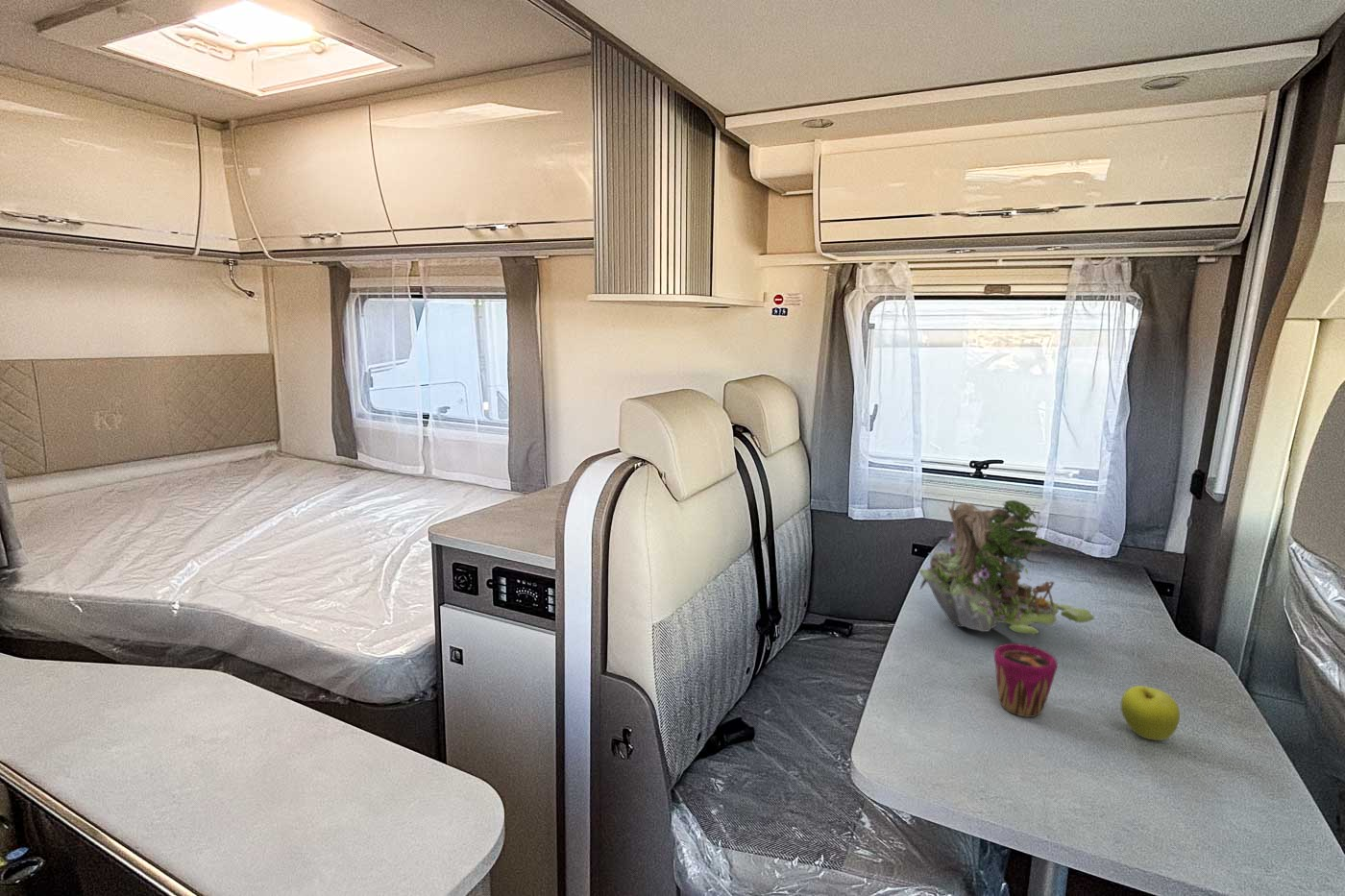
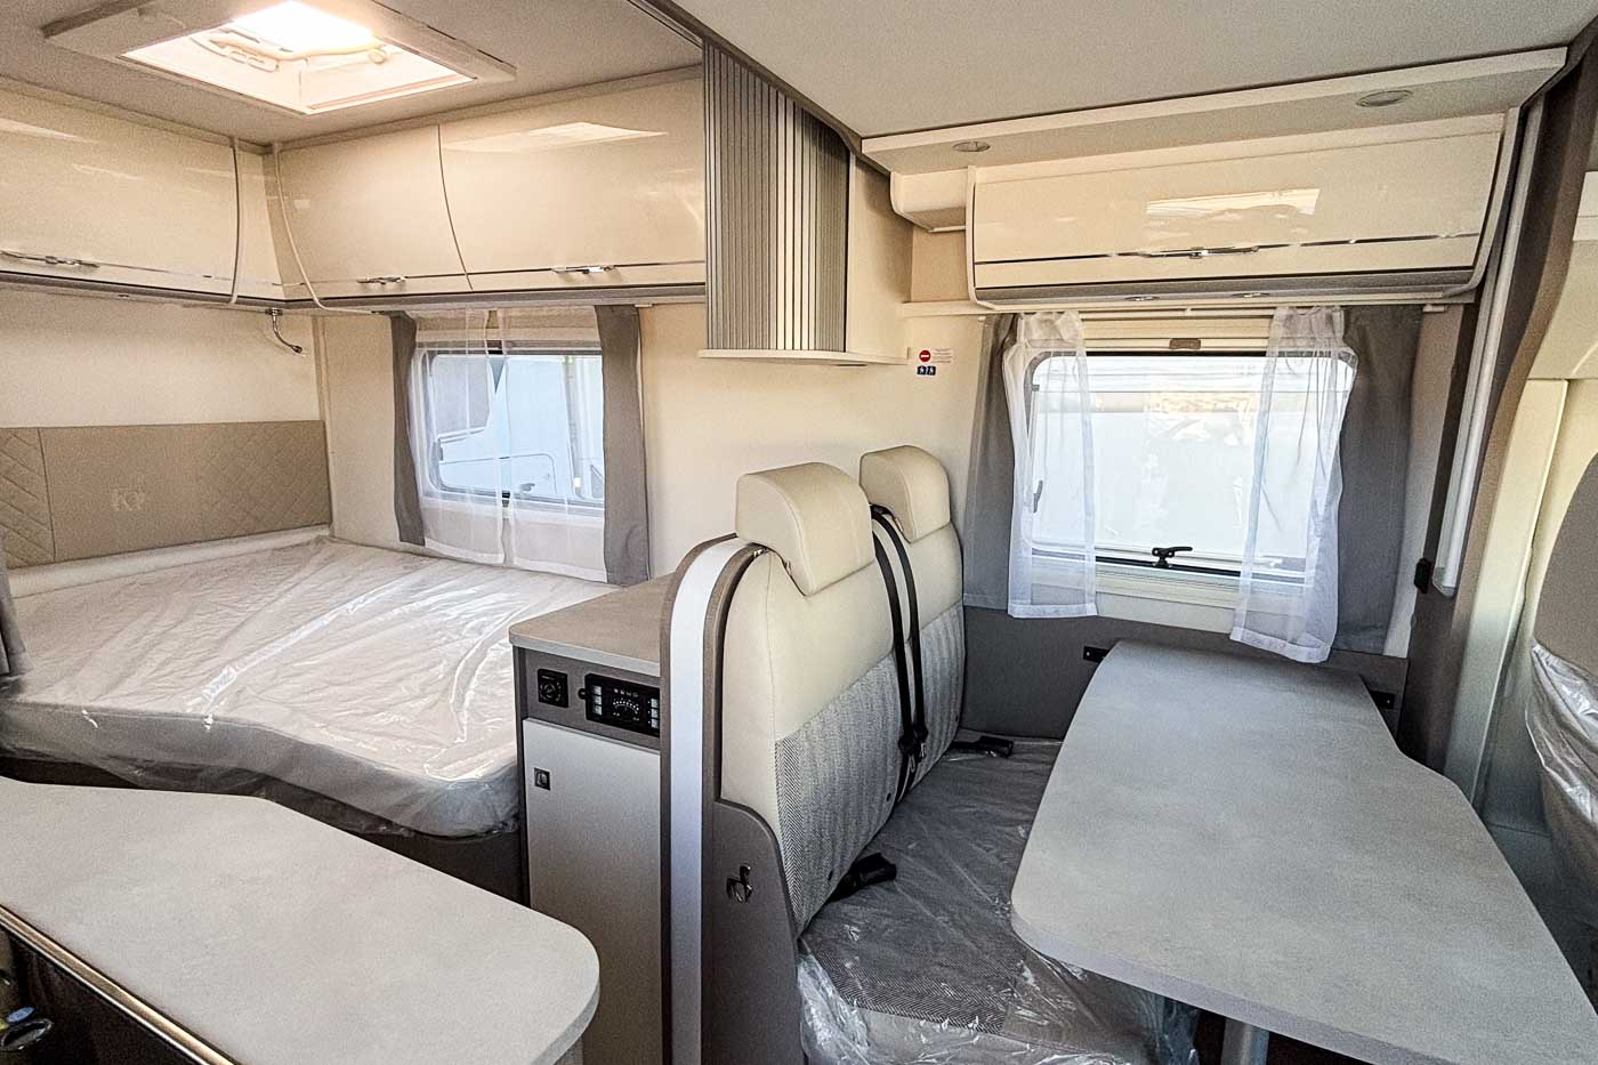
- fruit [1120,685,1181,741]
- cup [993,642,1058,718]
- plant [918,498,1095,635]
